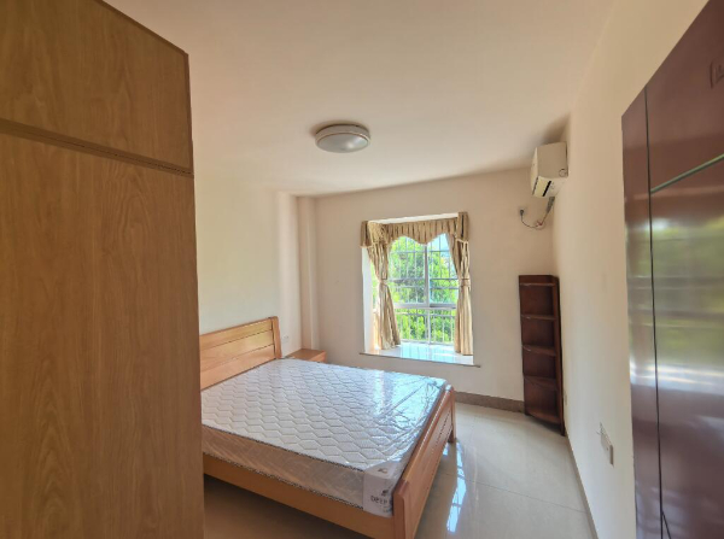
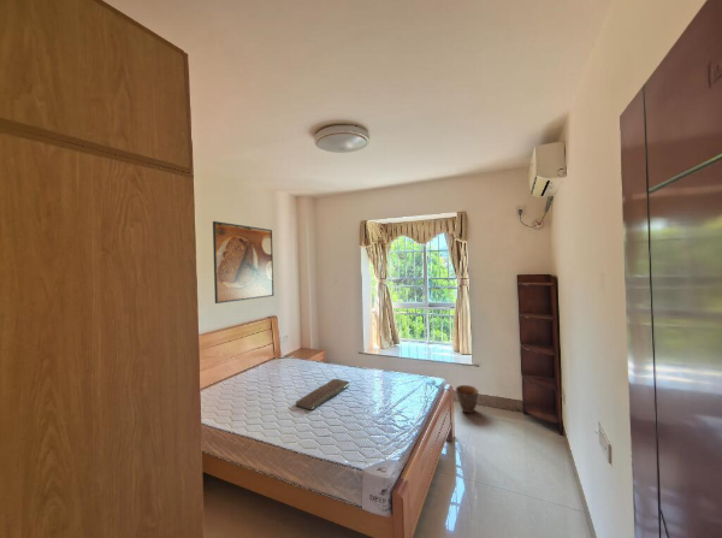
+ serving tray [295,378,350,412]
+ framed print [212,220,276,305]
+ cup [455,384,480,414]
